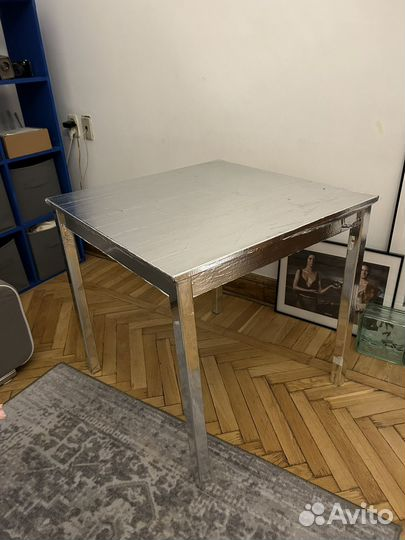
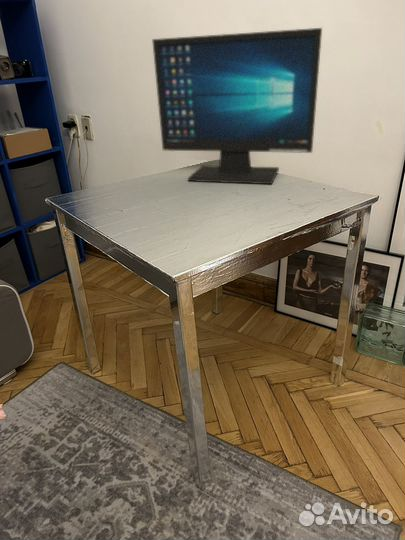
+ computer monitor [151,27,323,185]
